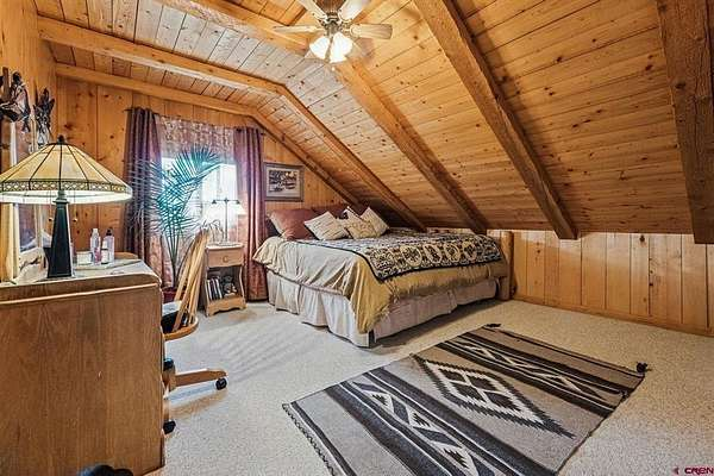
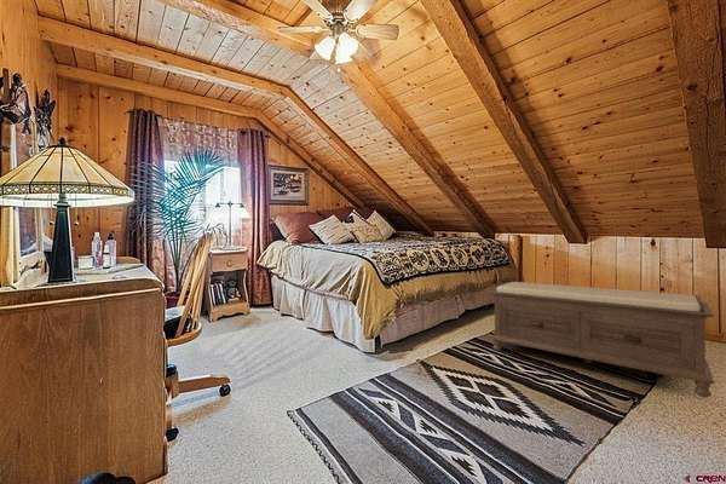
+ bench [489,281,715,398]
